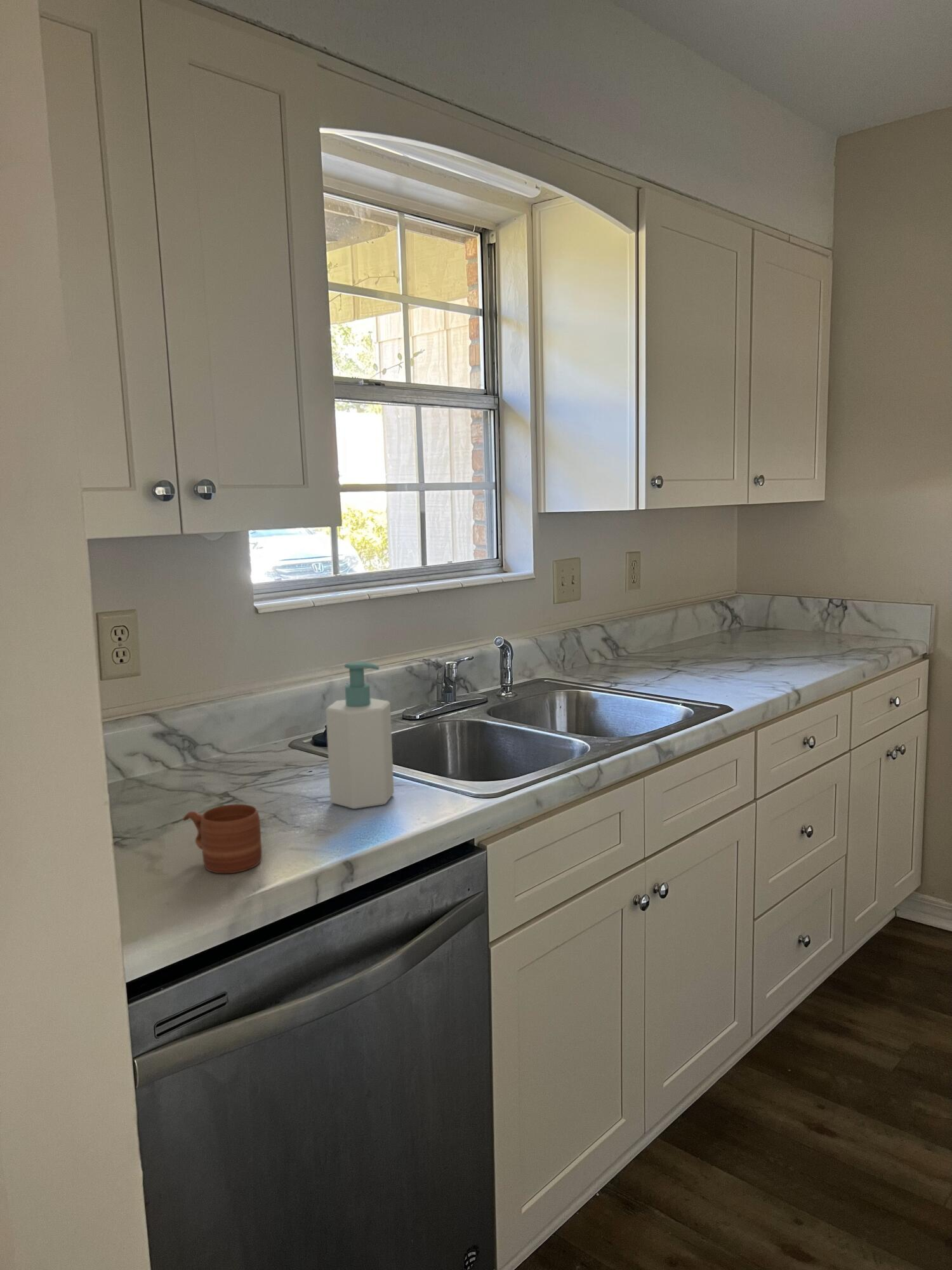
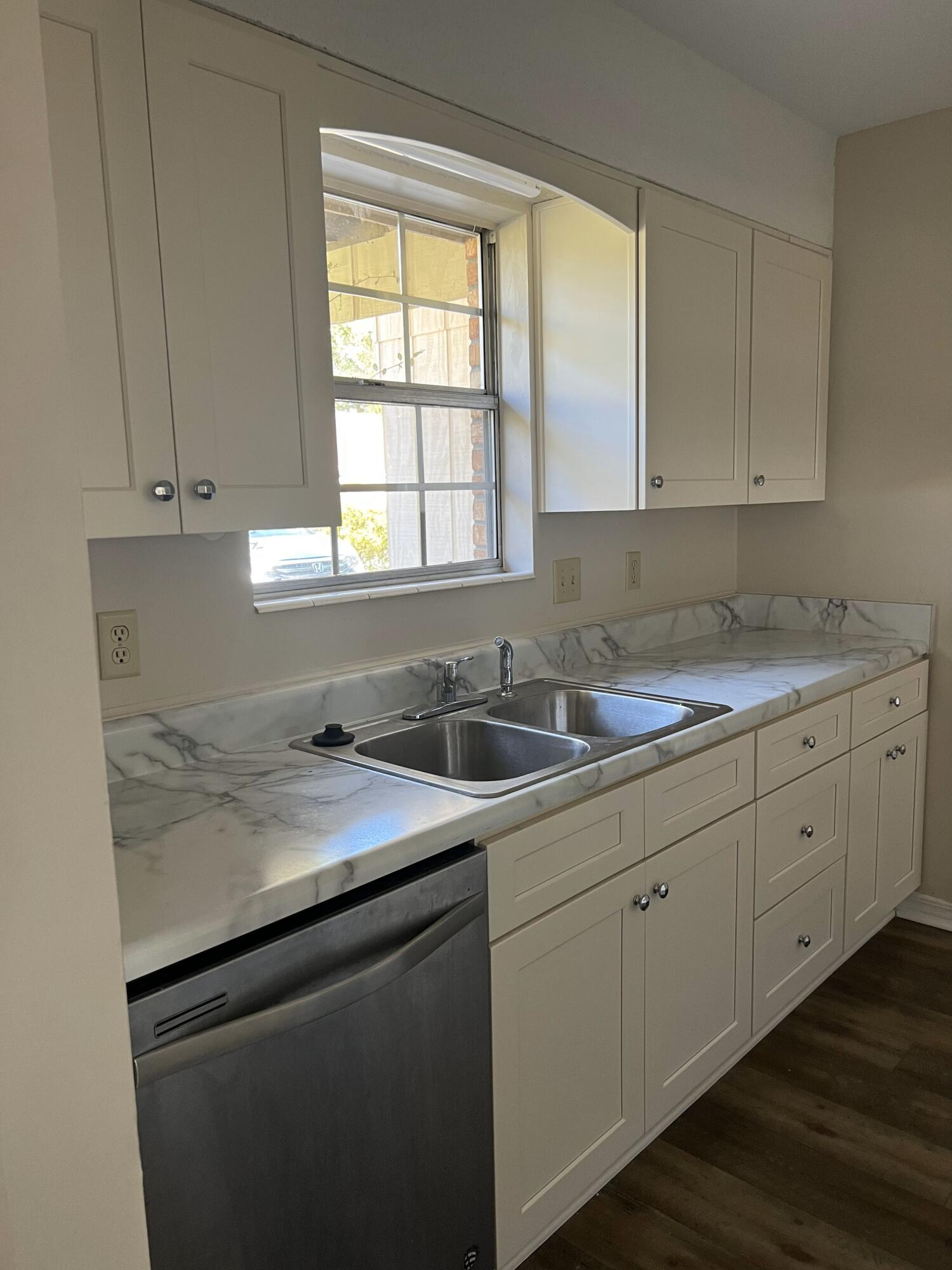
- soap bottle [325,660,395,810]
- mug [182,803,262,874]
